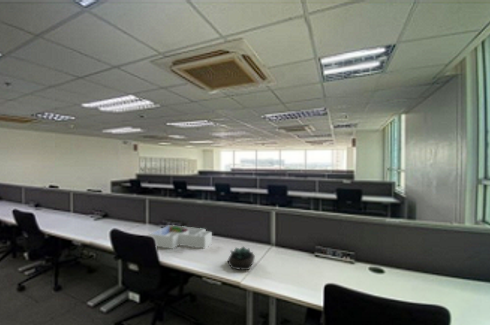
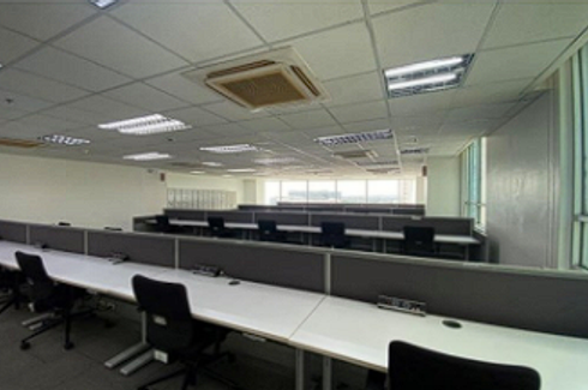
- succulent plant [227,245,256,271]
- desk organizer [147,224,213,250]
